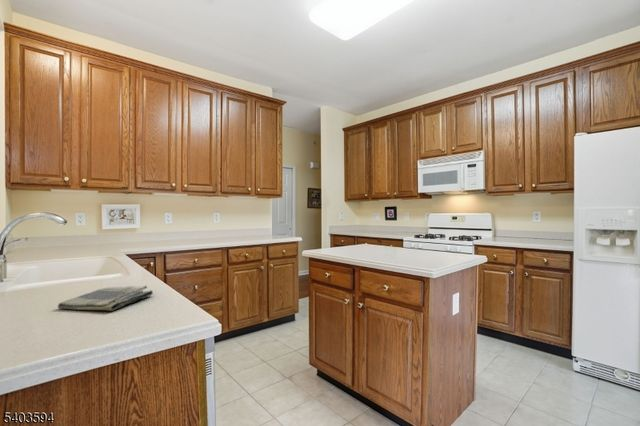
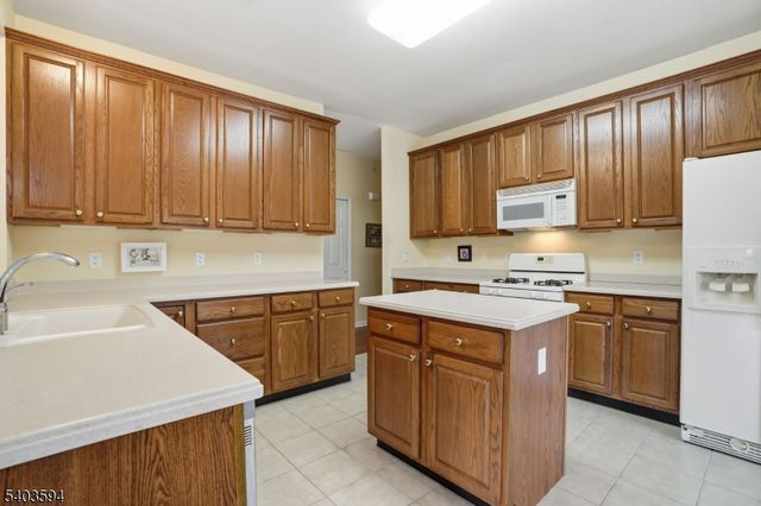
- dish towel [57,284,154,312]
